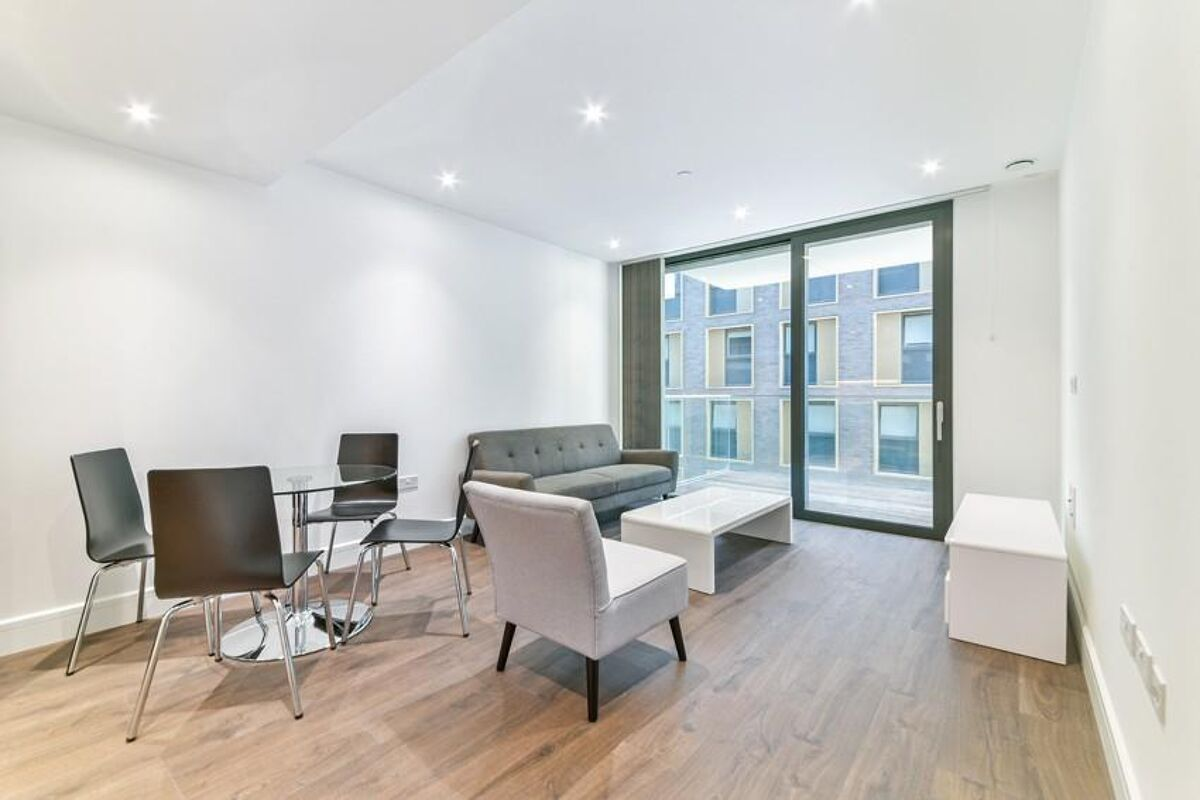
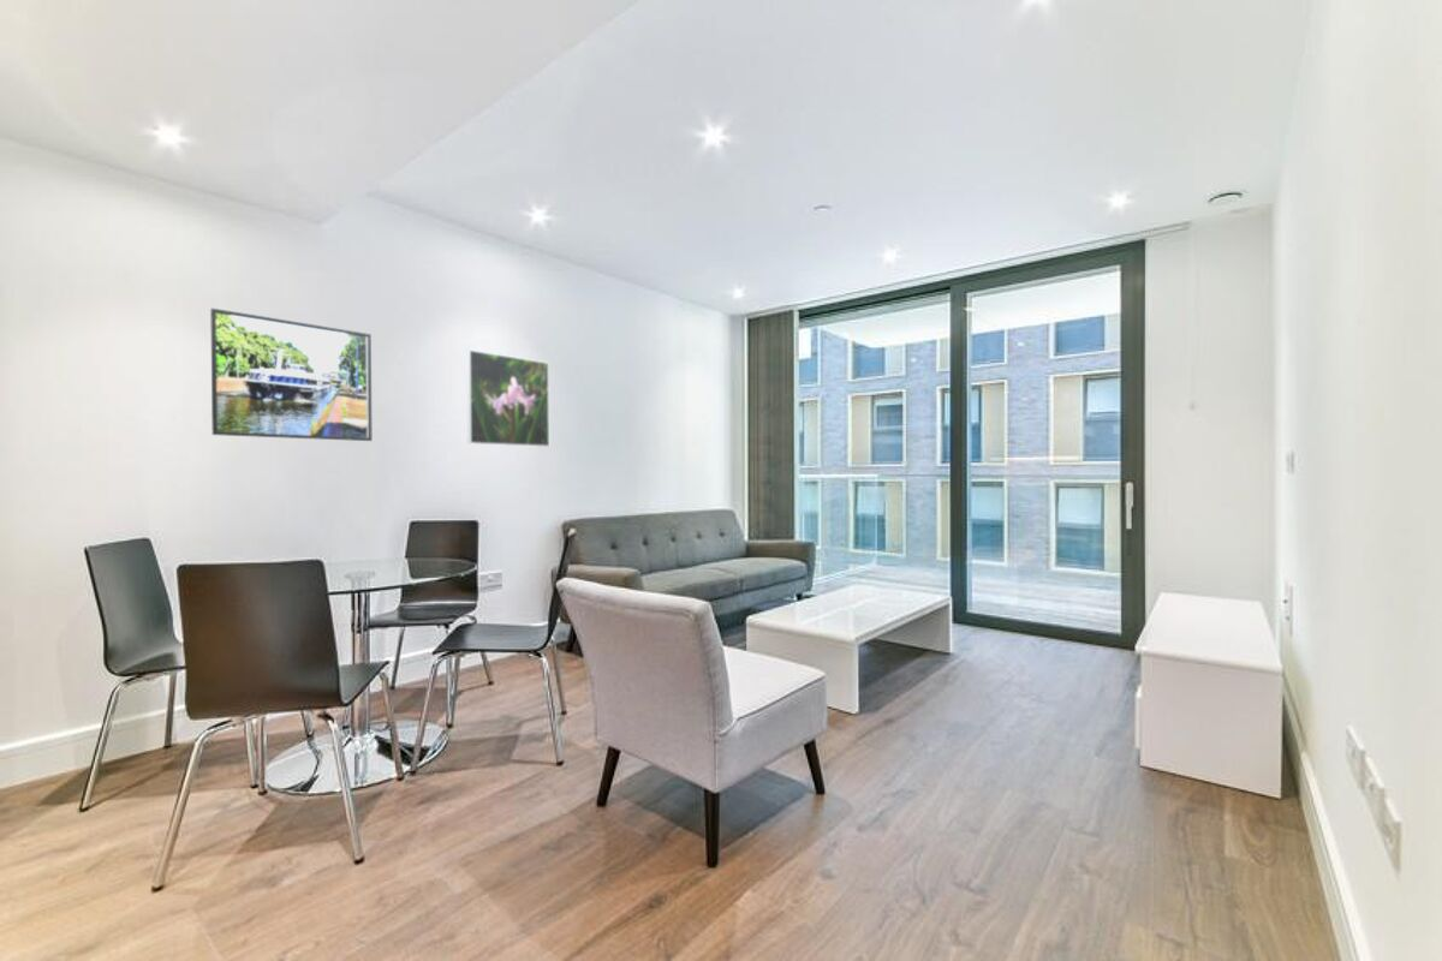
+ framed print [209,308,374,442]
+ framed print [465,348,550,448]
